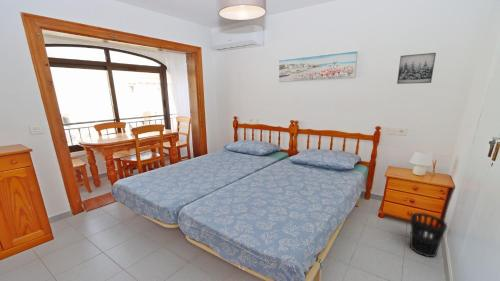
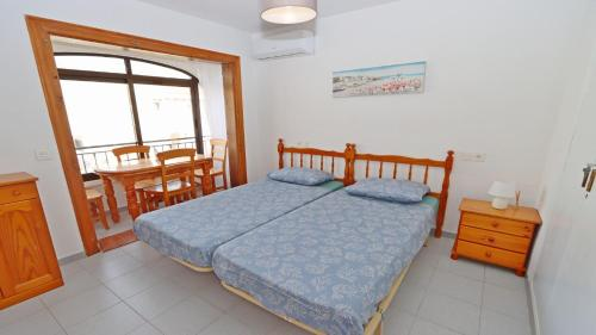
- wastebasket [409,212,448,258]
- wall art [396,52,437,85]
